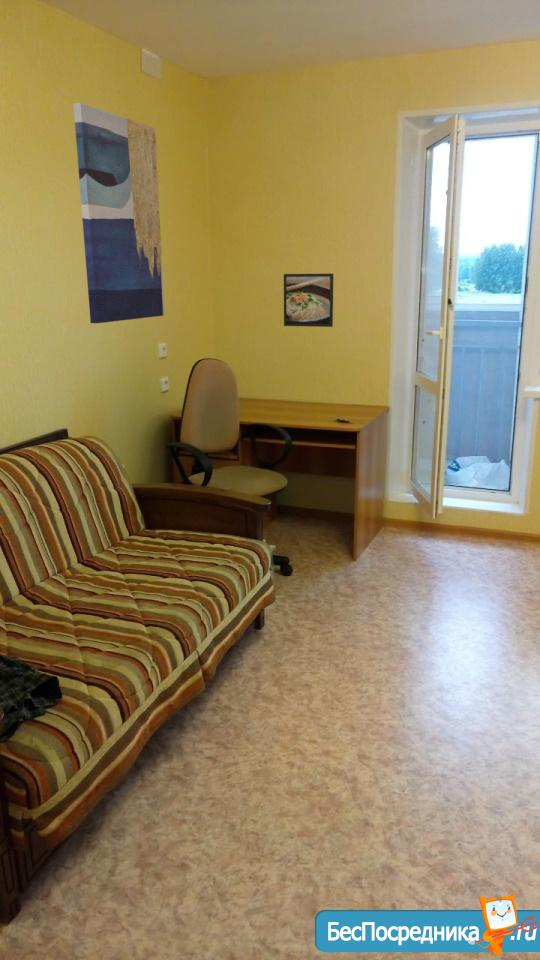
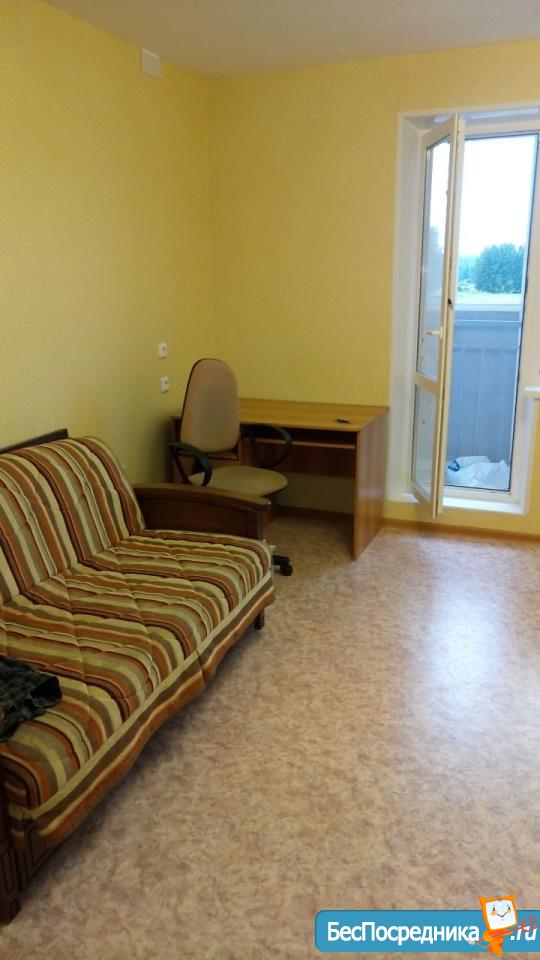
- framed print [283,273,335,328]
- wall art [72,102,166,324]
